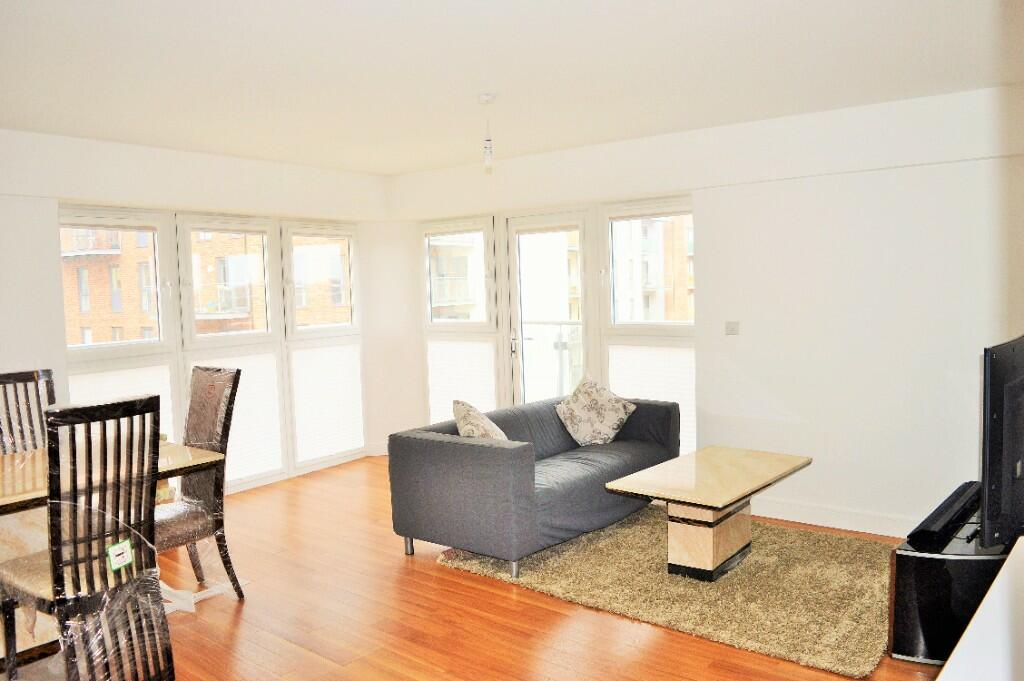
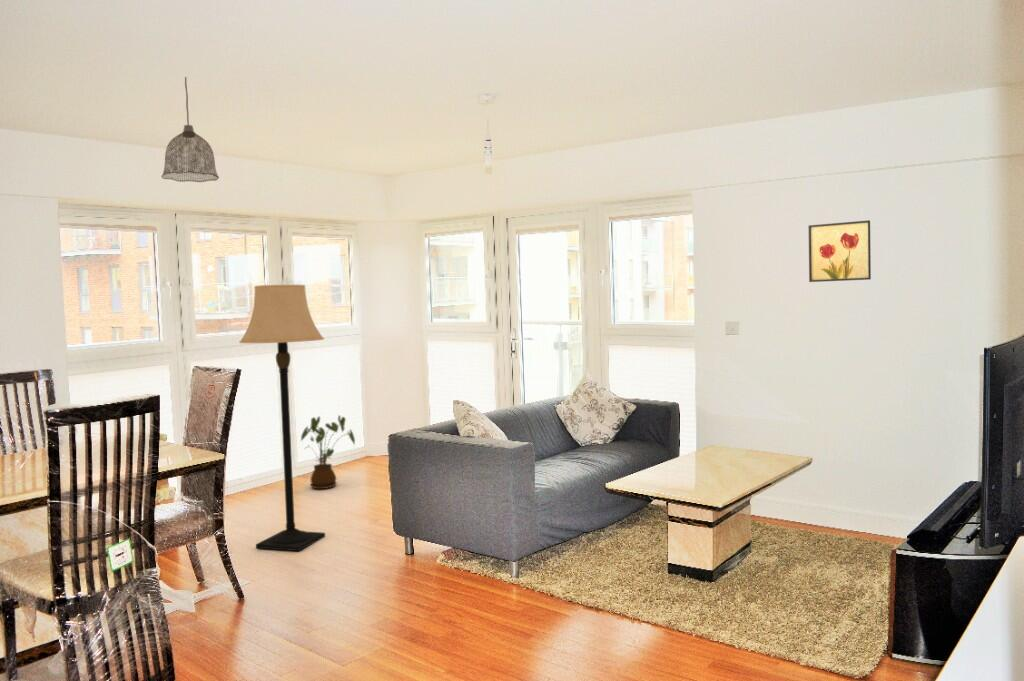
+ lamp [238,284,326,552]
+ pendant lamp [161,76,220,183]
+ wall art [807,219,872,283]
+ house plant [299,414,356,490]
